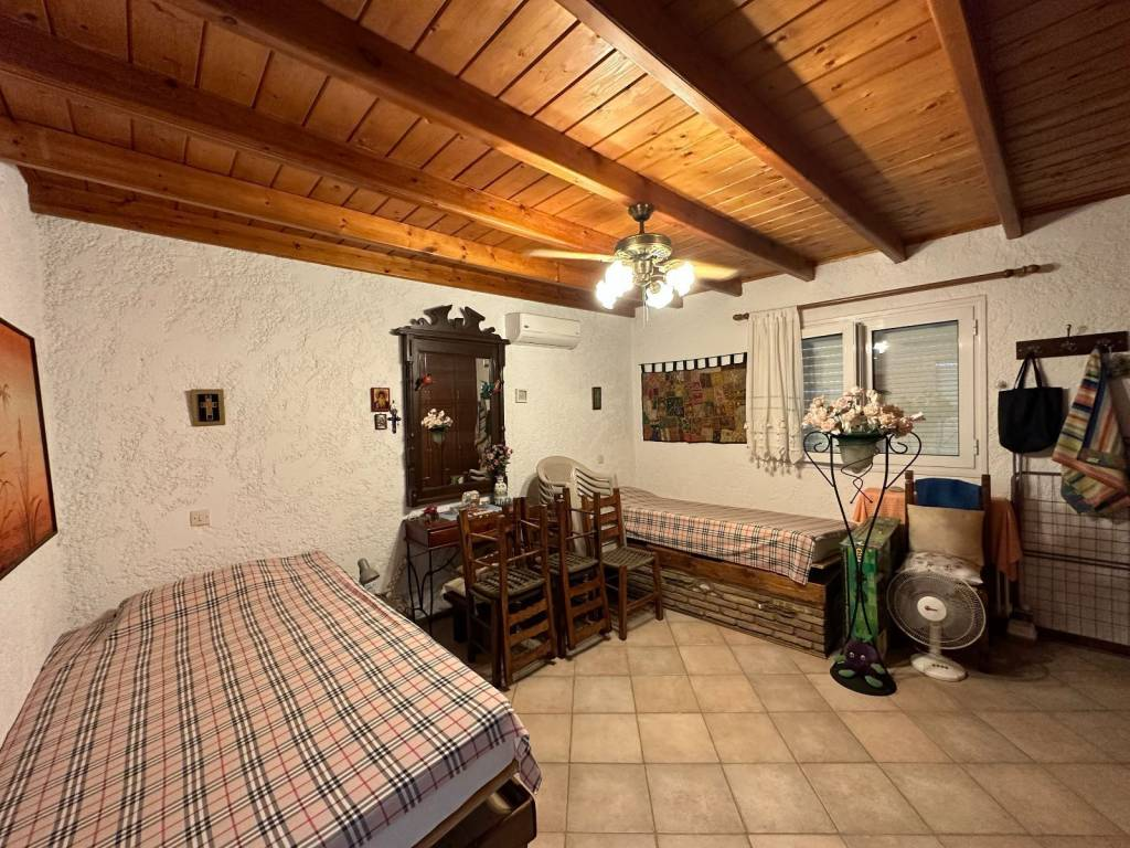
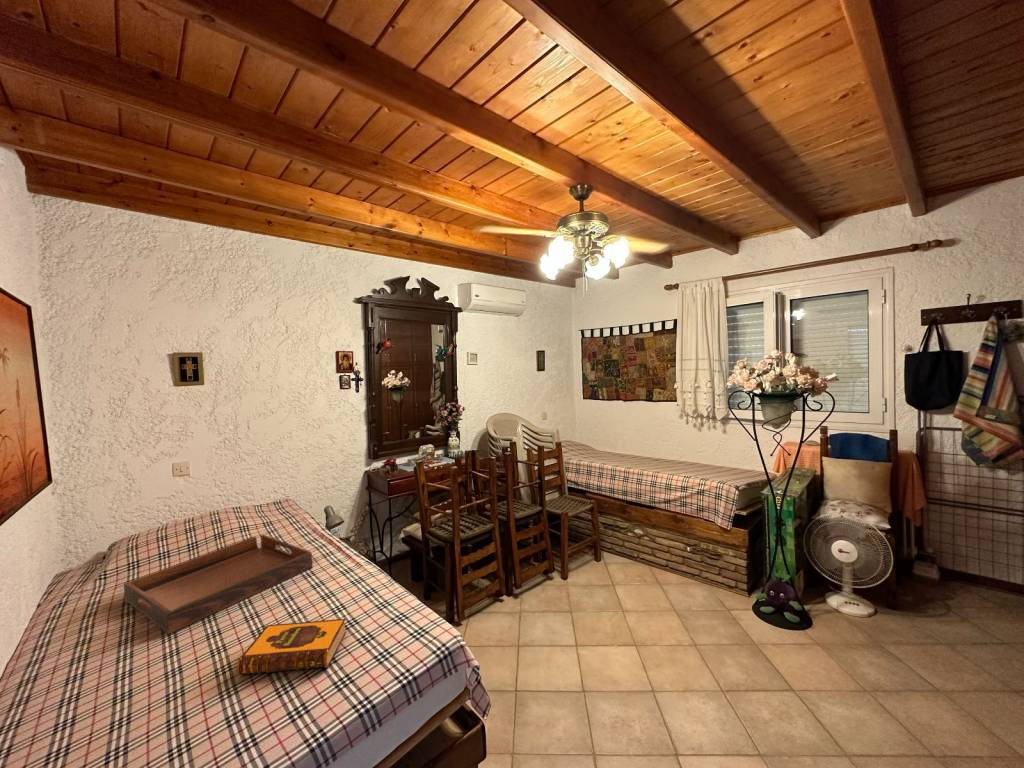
+ hardback book [236,618,347,676]
+ serving tray [123,534,314,635]
